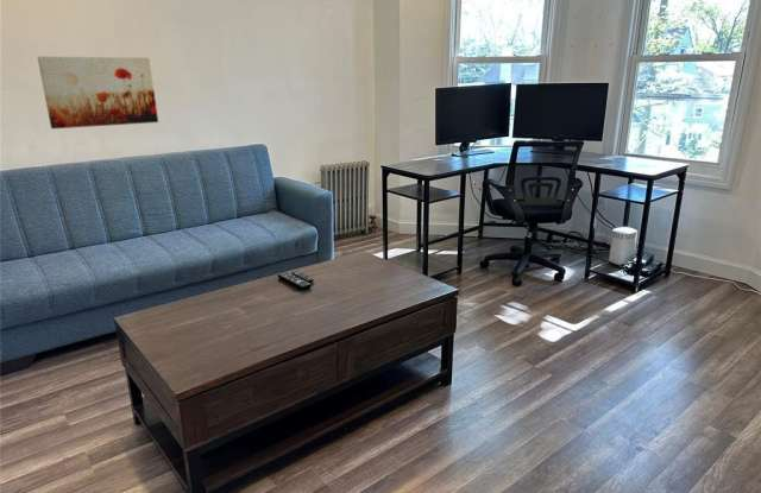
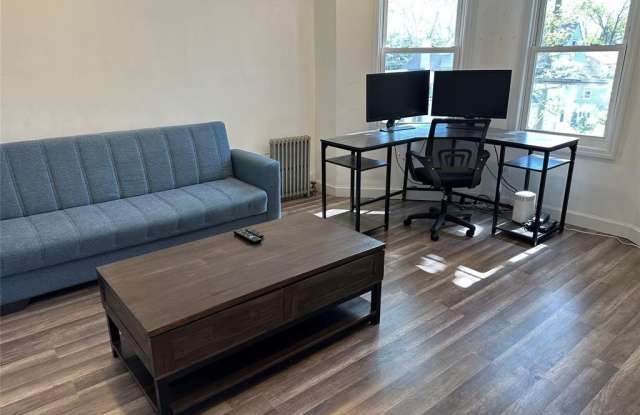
- wall art [36,56,159,129]
